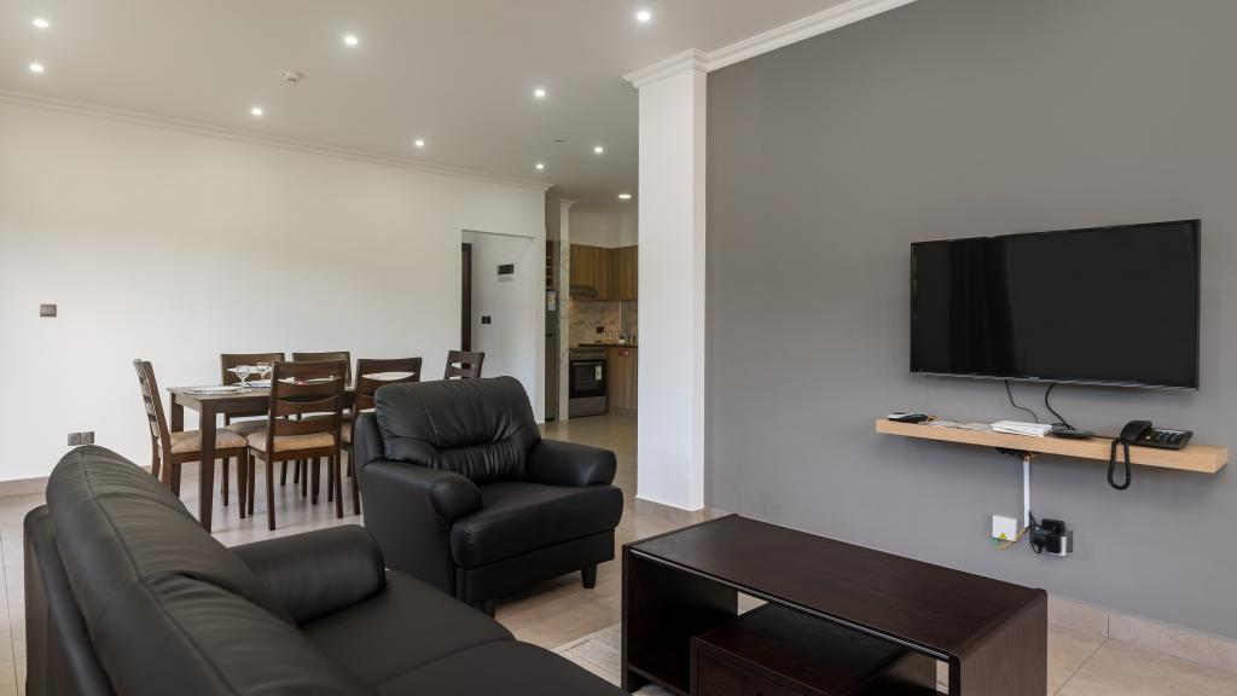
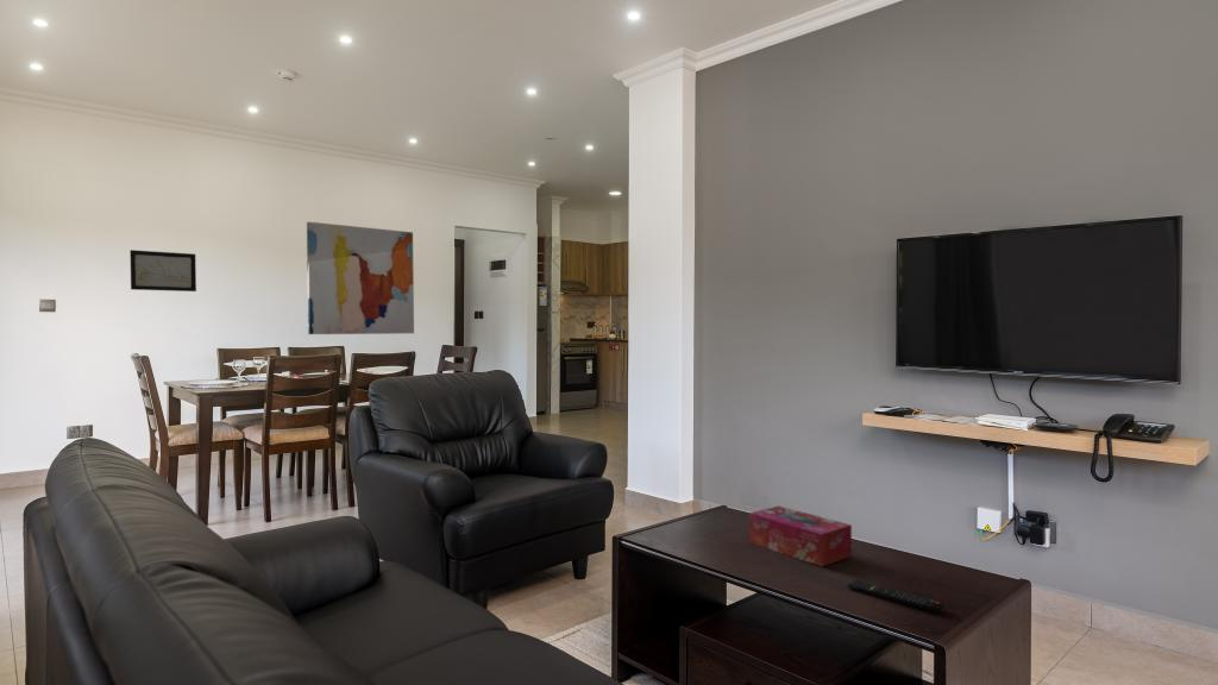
+ remote control [847,579,944,614]
+ tissue box [748,505,853,567]
+ wall art [306,221,415,335]
+ wall art [128,249,197,293]
